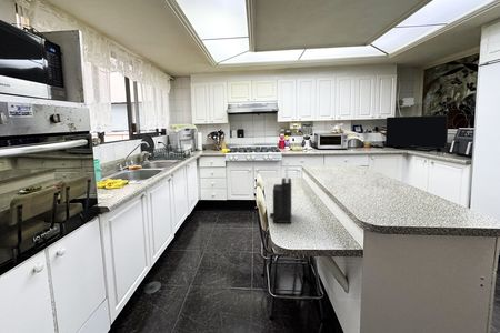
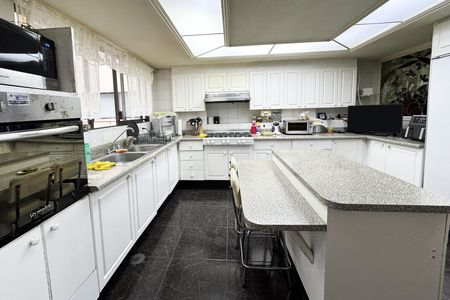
- knife block [269,159,292,224]
